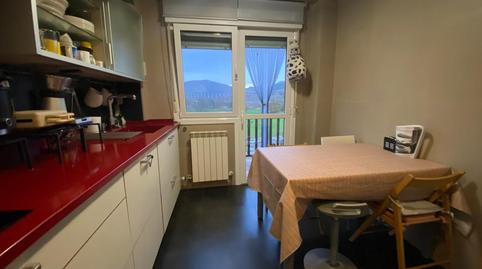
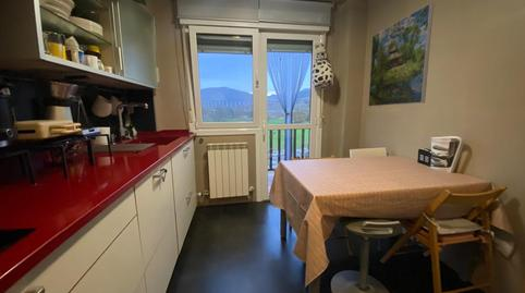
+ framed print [367,2,435,108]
